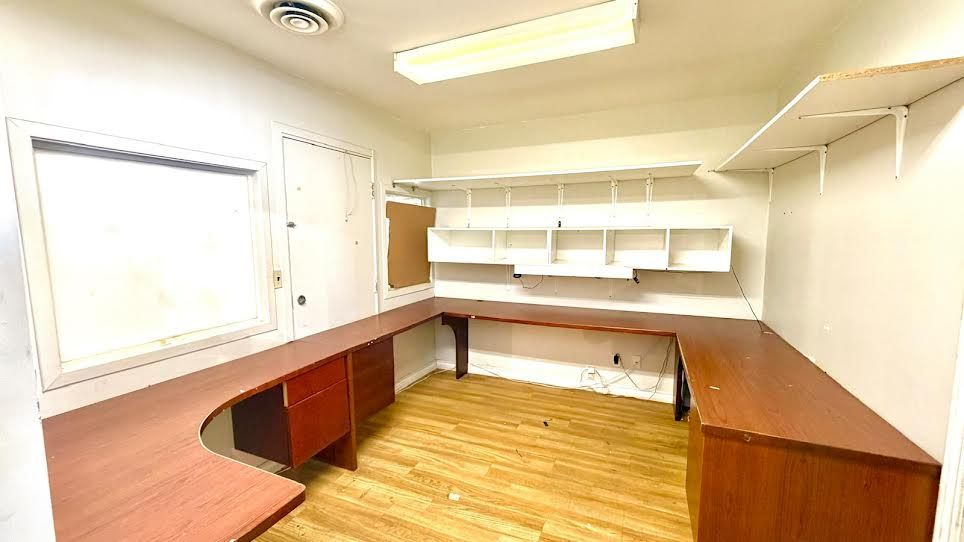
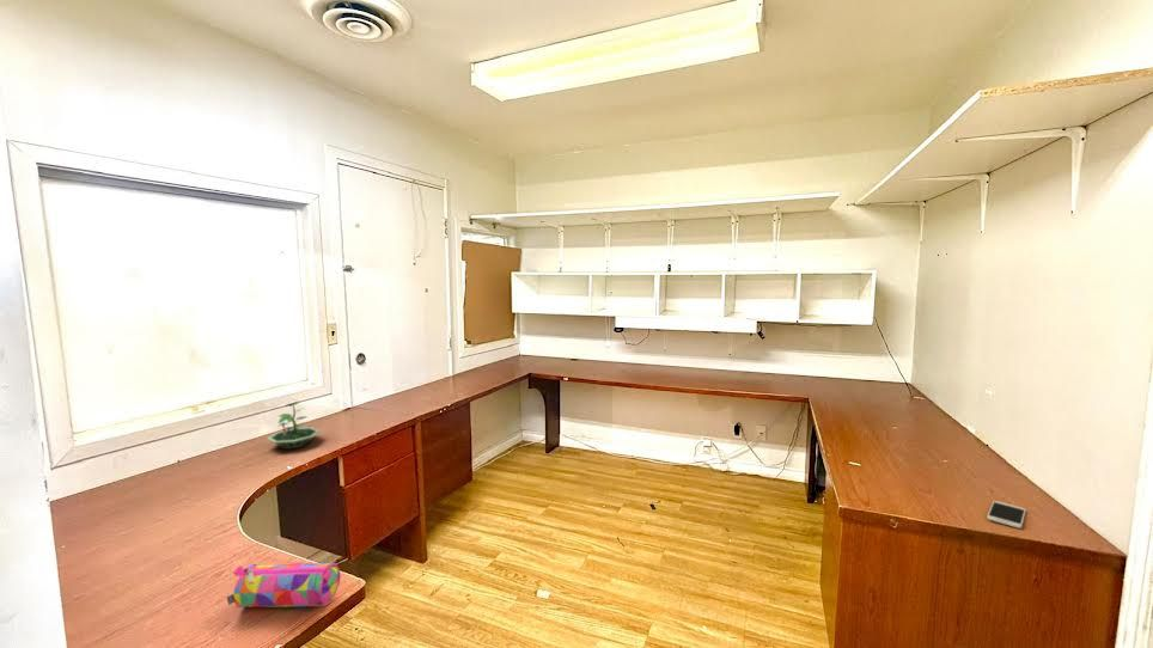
+ smartphone [986,500,1027,530]
+ terrarium [266,401,322,450]
+ pencil case [226,562,342,609]
